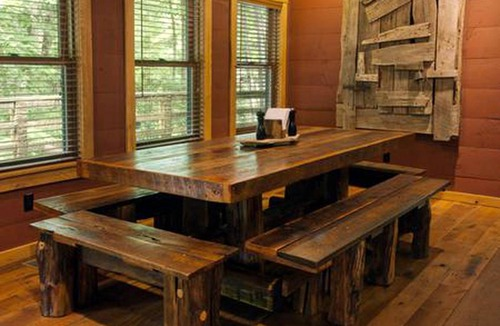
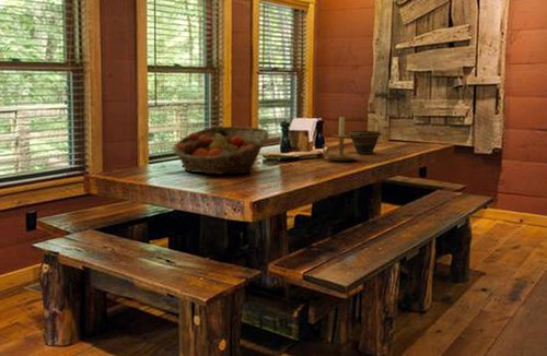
+ candle holder [322,115,360,162]
+ fruit basket [171,126,270,176]
+ bowl [346,130,383,155]
